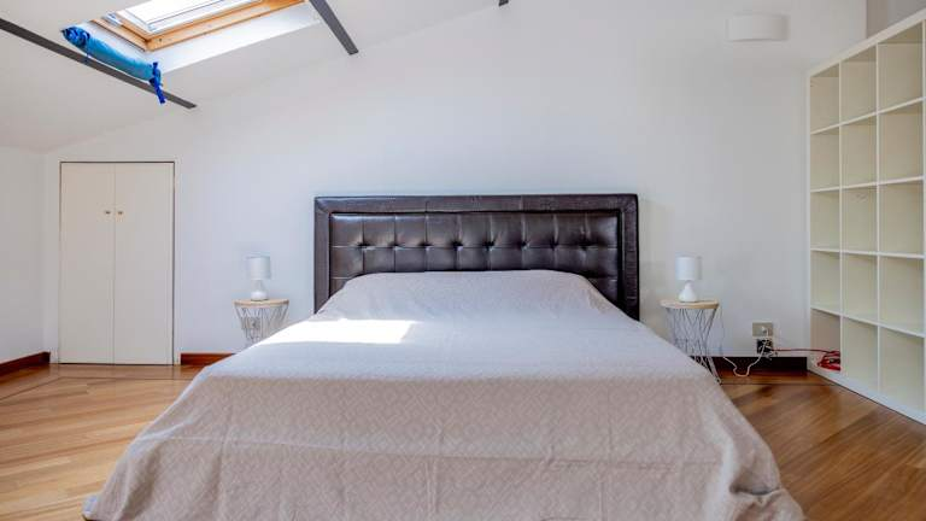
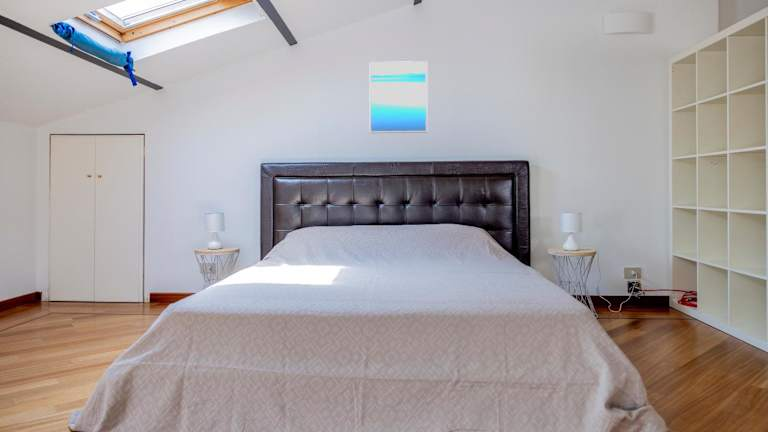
+ wall art [369,60,428,134]
